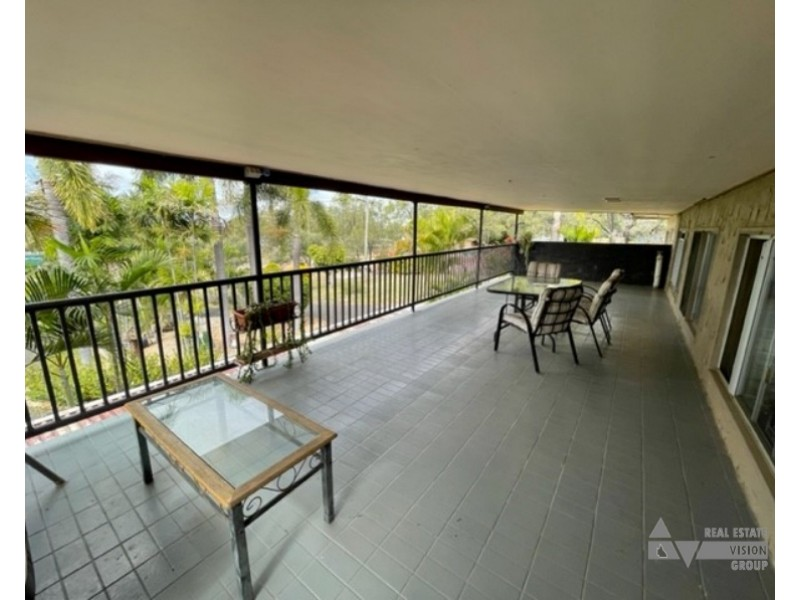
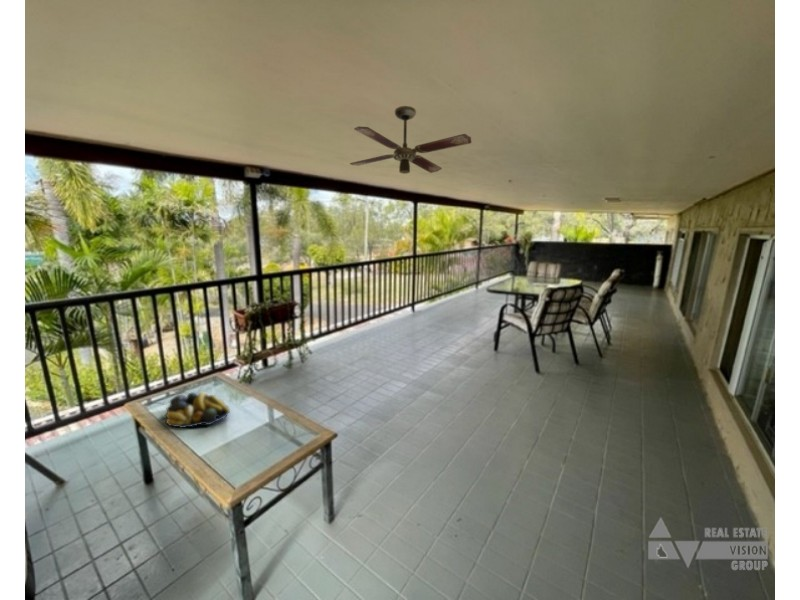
+ ceiling fan [349,105,472,175]
+ fruit bowl [165,391,231,429]
